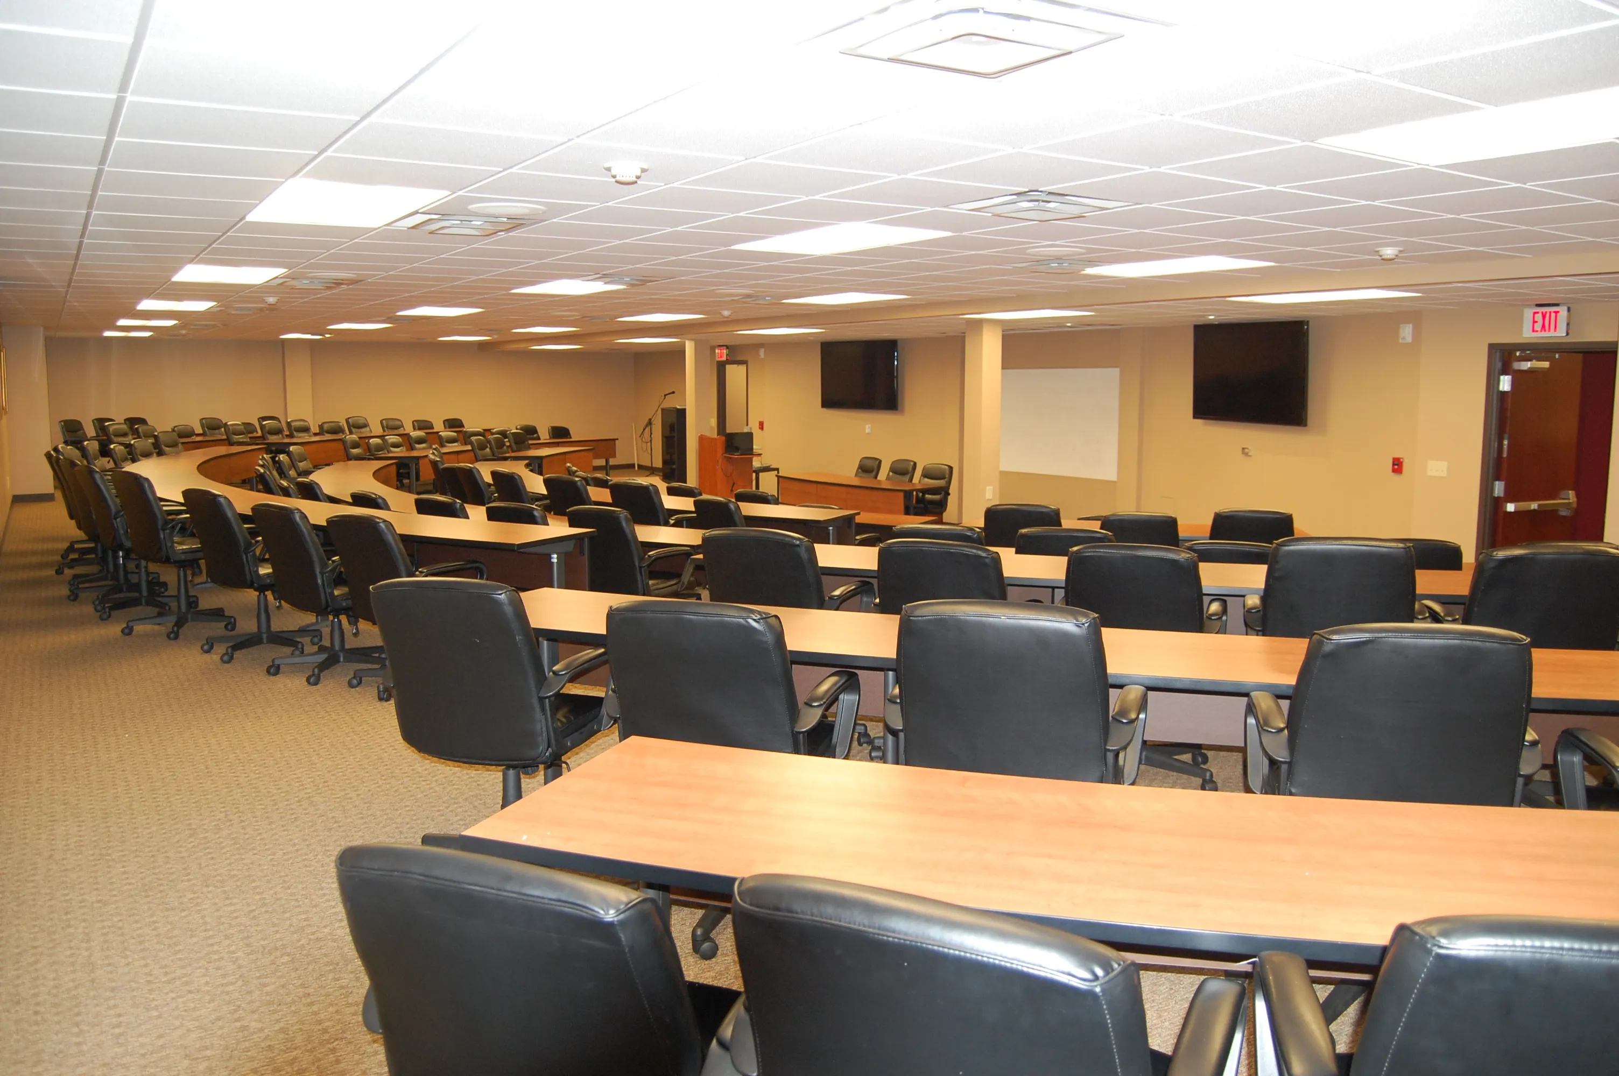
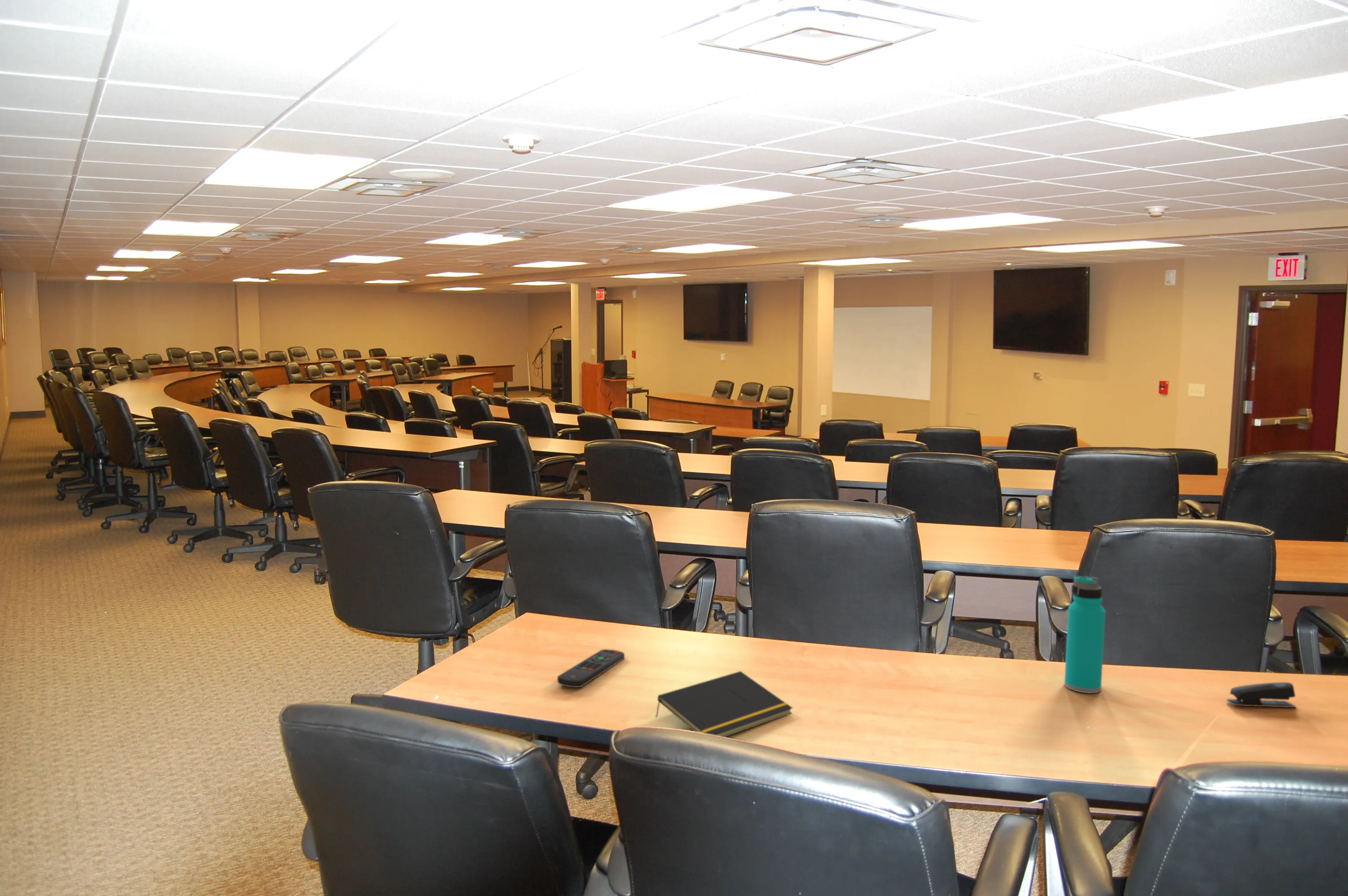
+ notepad [655,671,793,737]
+ remote control [557,649,625,688]
+ stapler [1226,682,1296,708]
+ water bottle [1064,576,1106,694]
